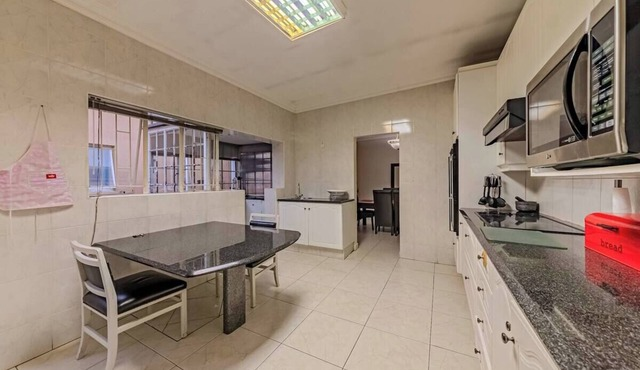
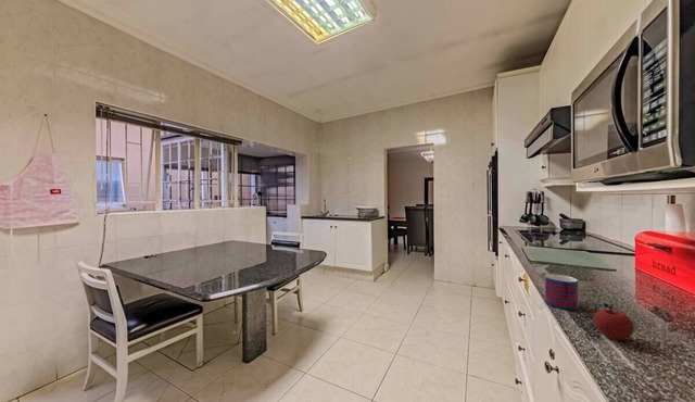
+ mug [544,274,580,311]
+ apple [593,302,635,341]
